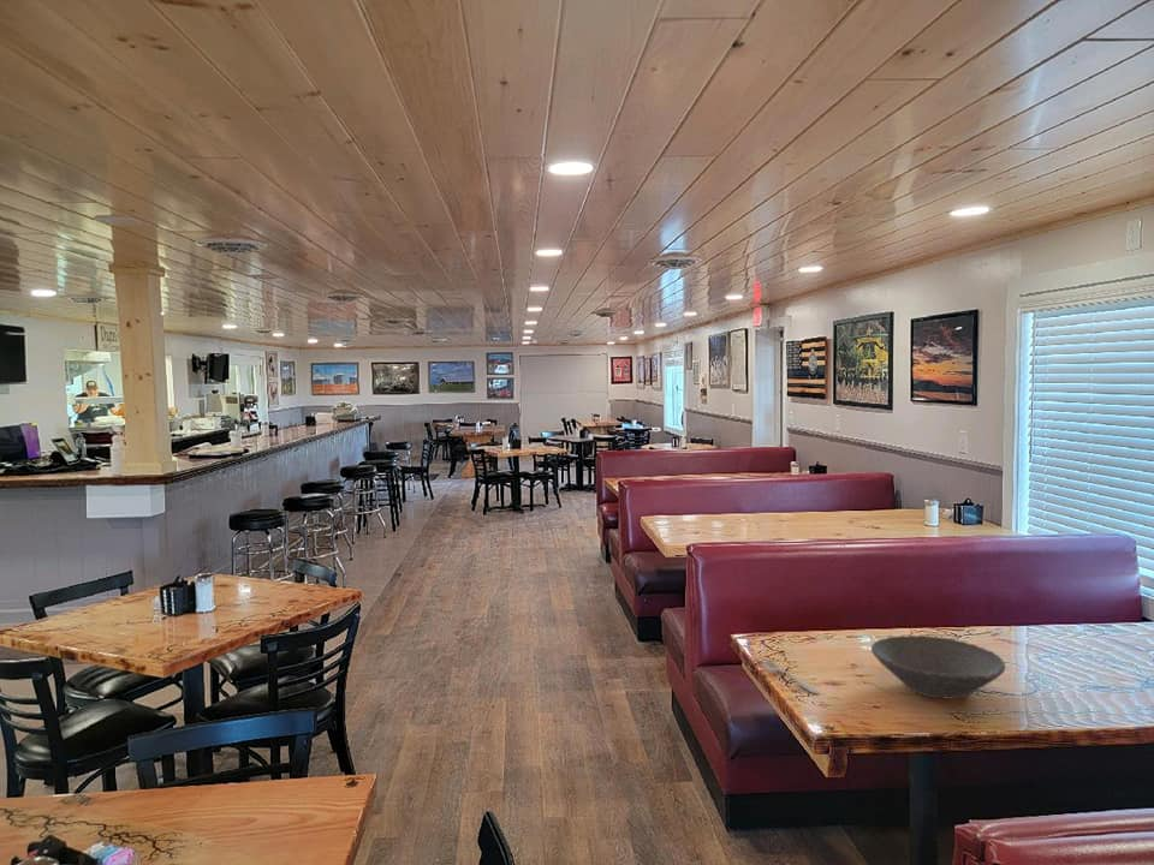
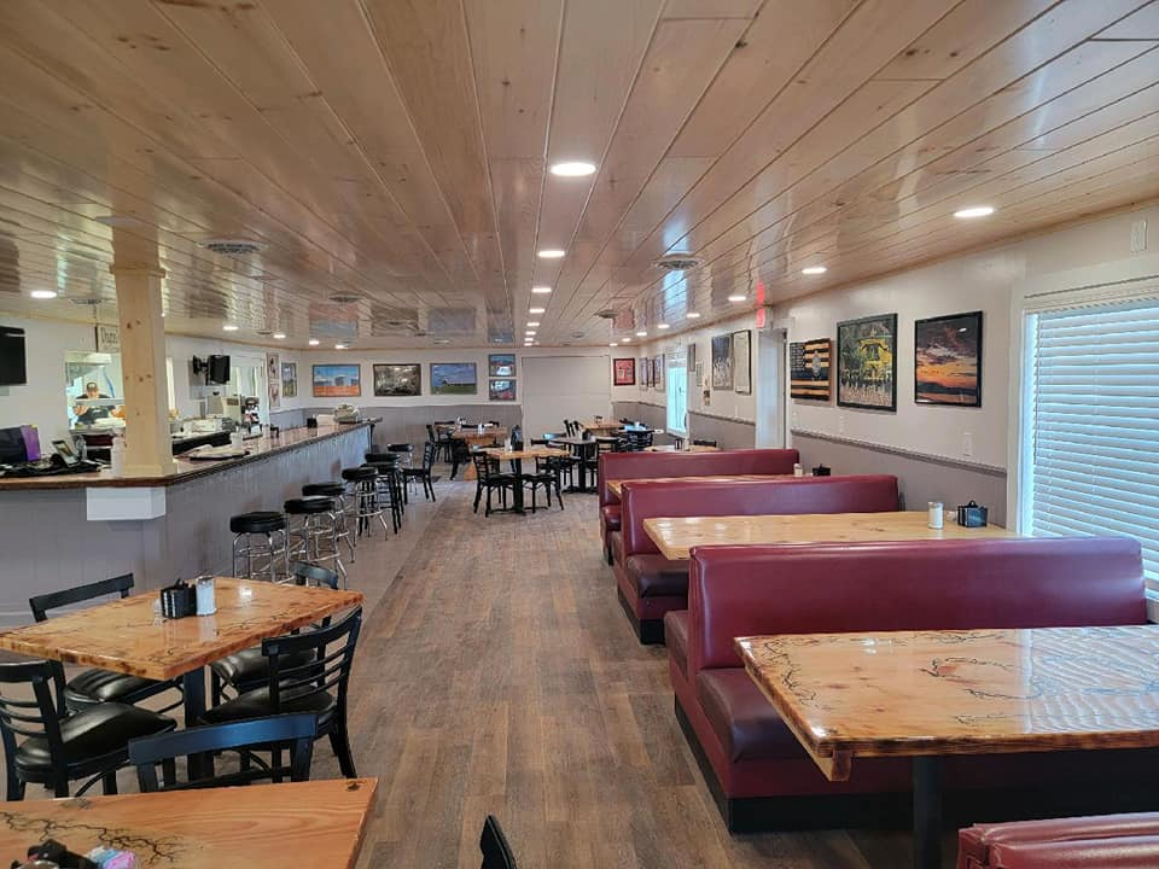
- spoon [762,660,820,696]
- bowl [870,634,1006,700]
